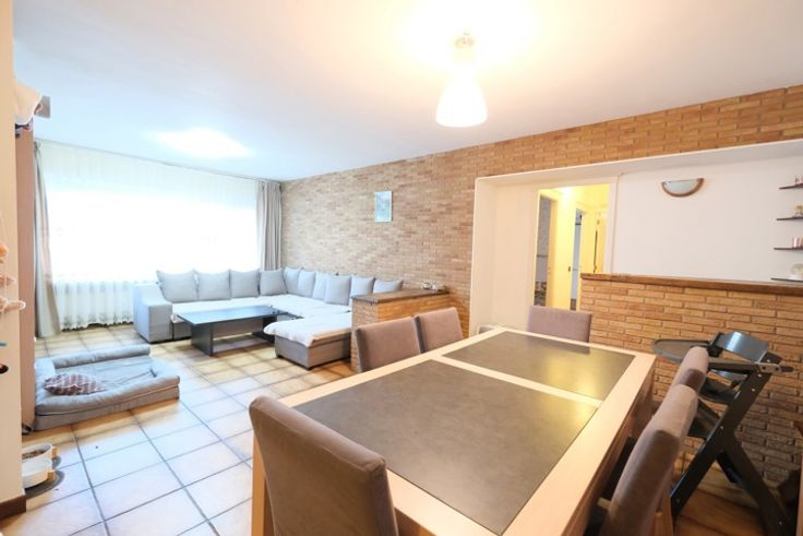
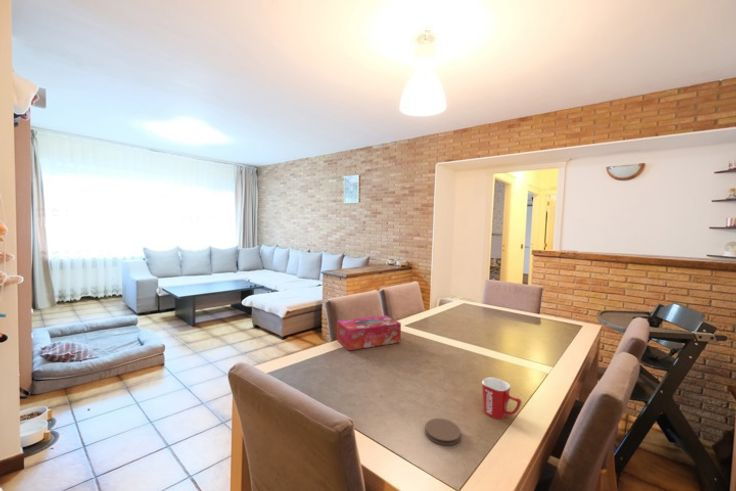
+ mug [481,376,522,420]
+ tissue box [336,314,402,351]
+ coaster [424,417,462,446]
